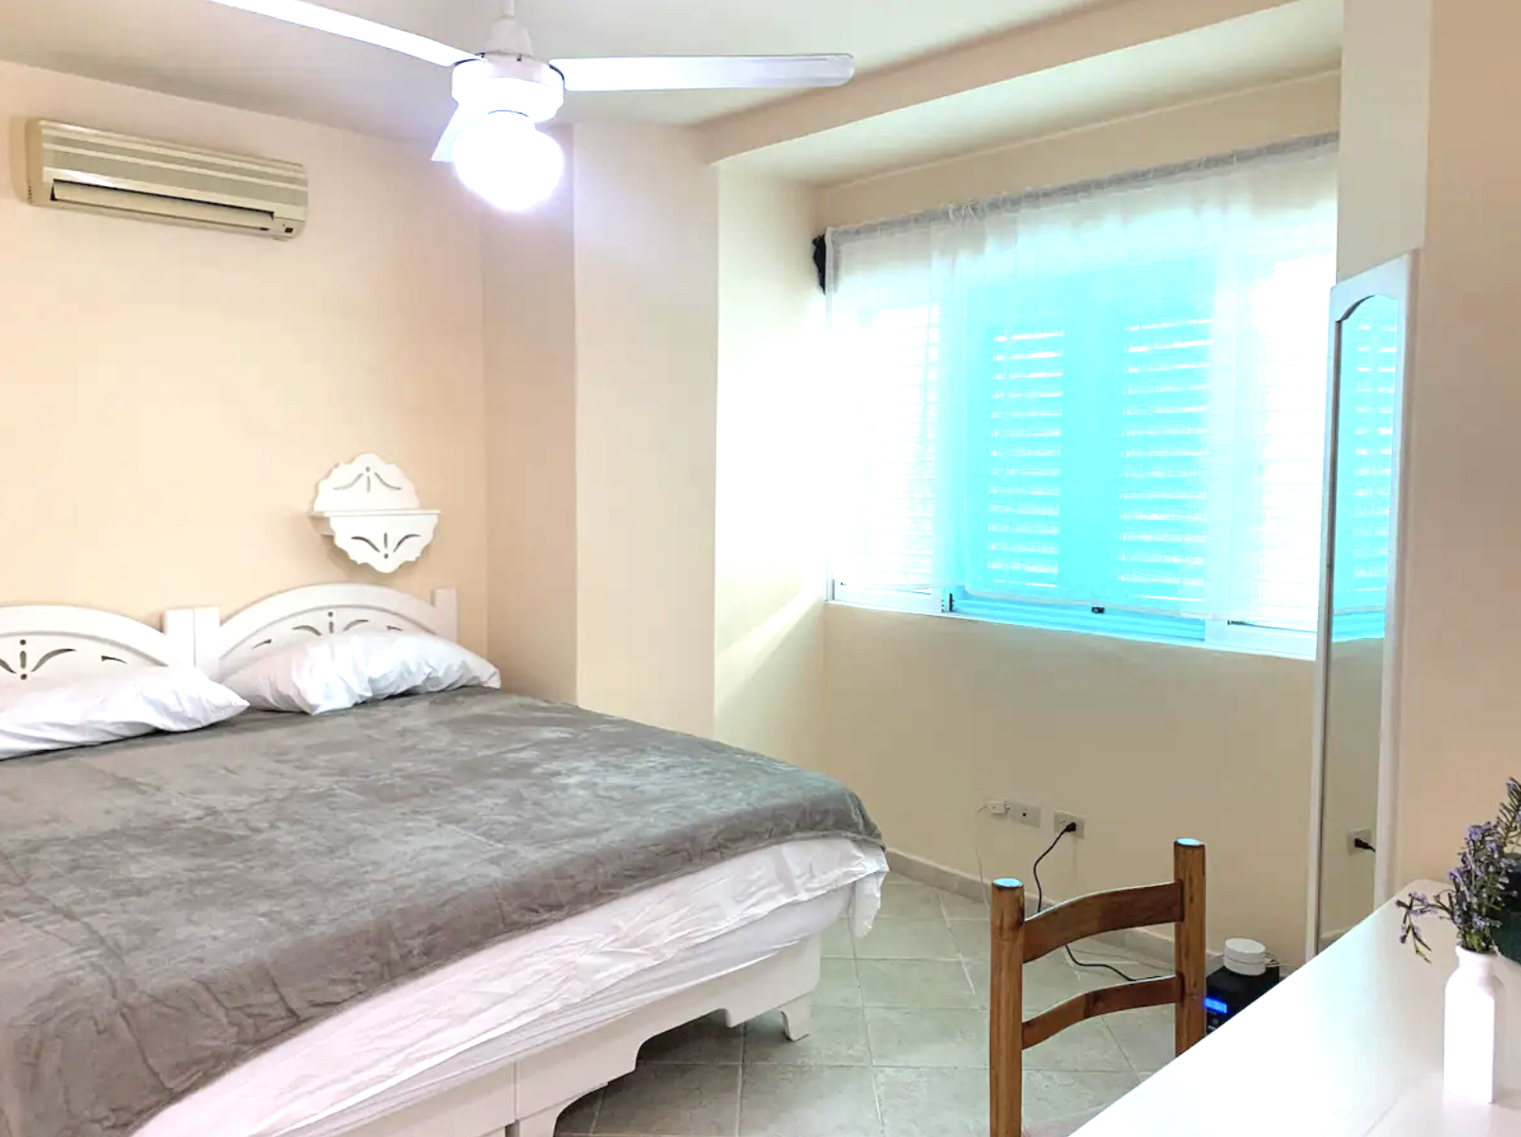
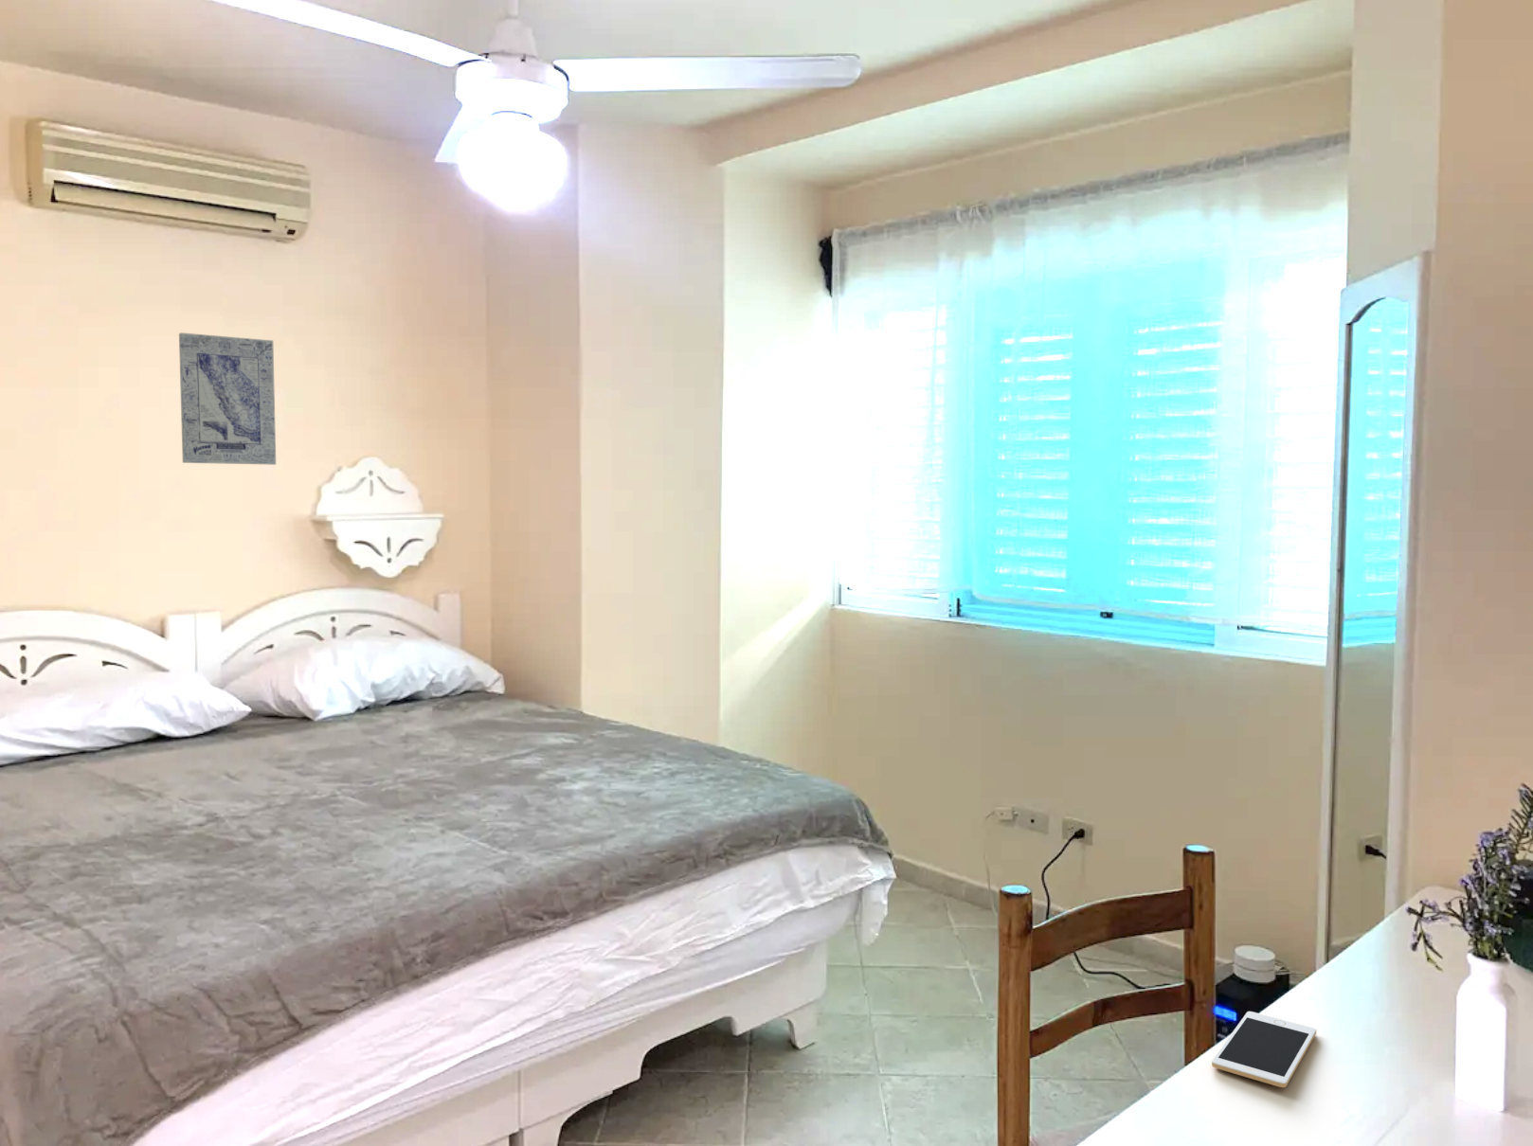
+ wall art [178,331,277,466]
+ cell phone [1210,1010,1317,1088]
